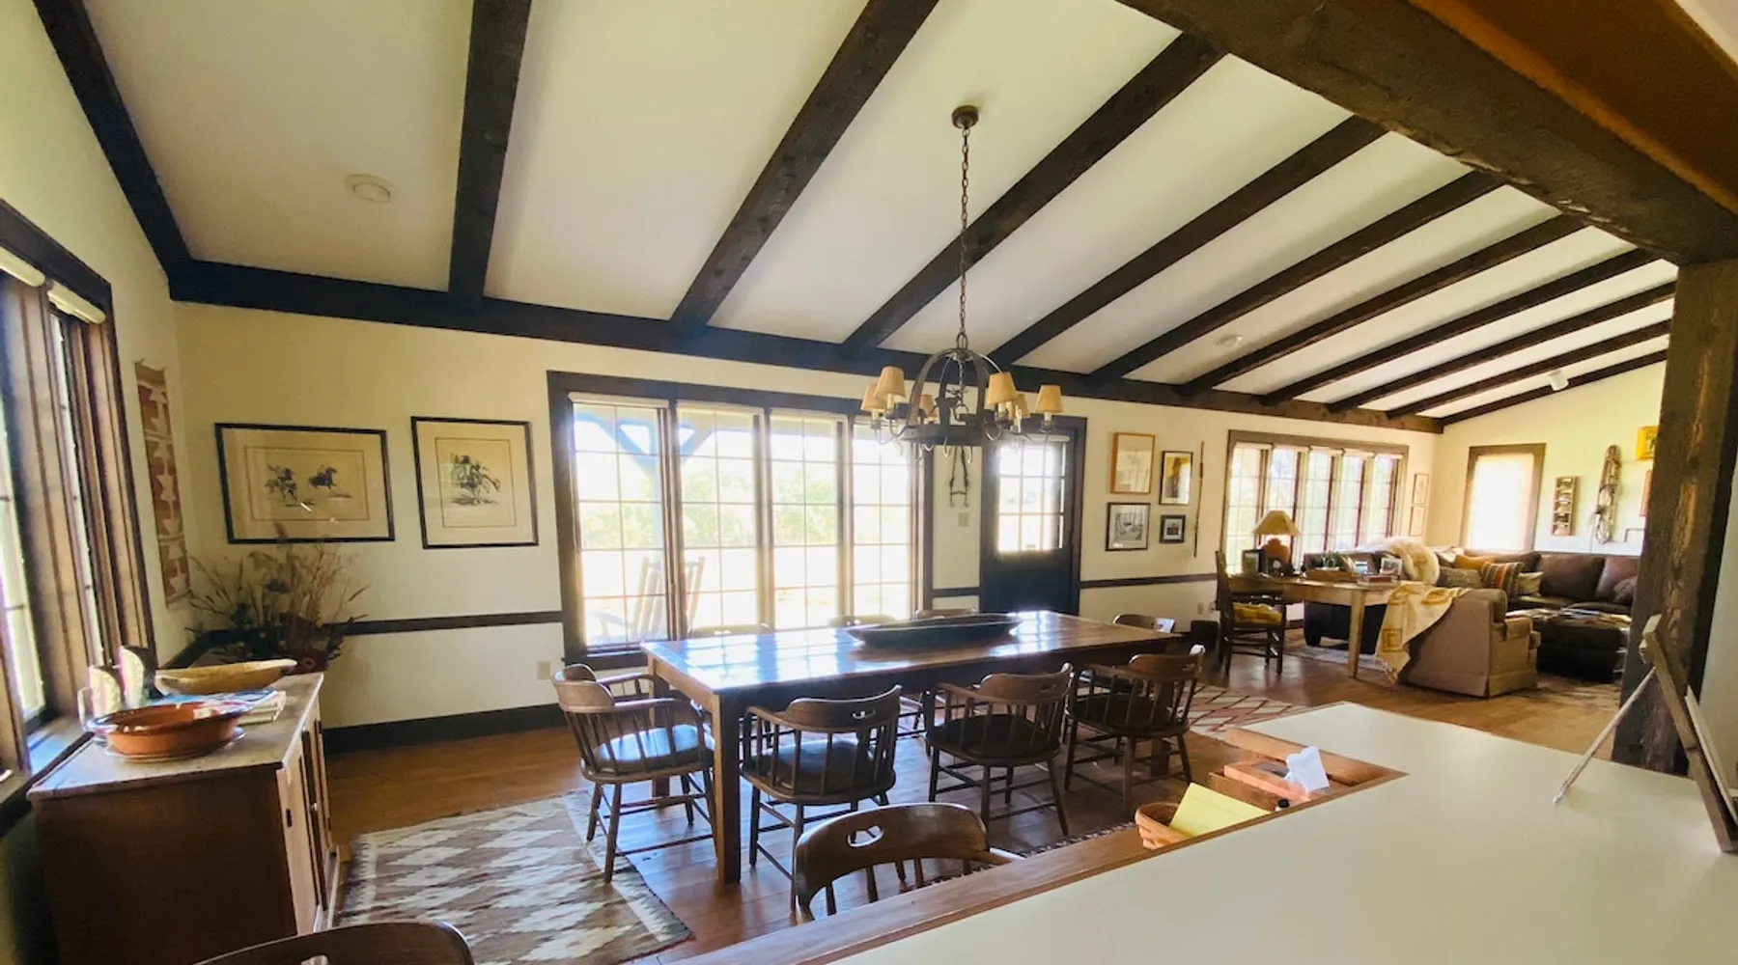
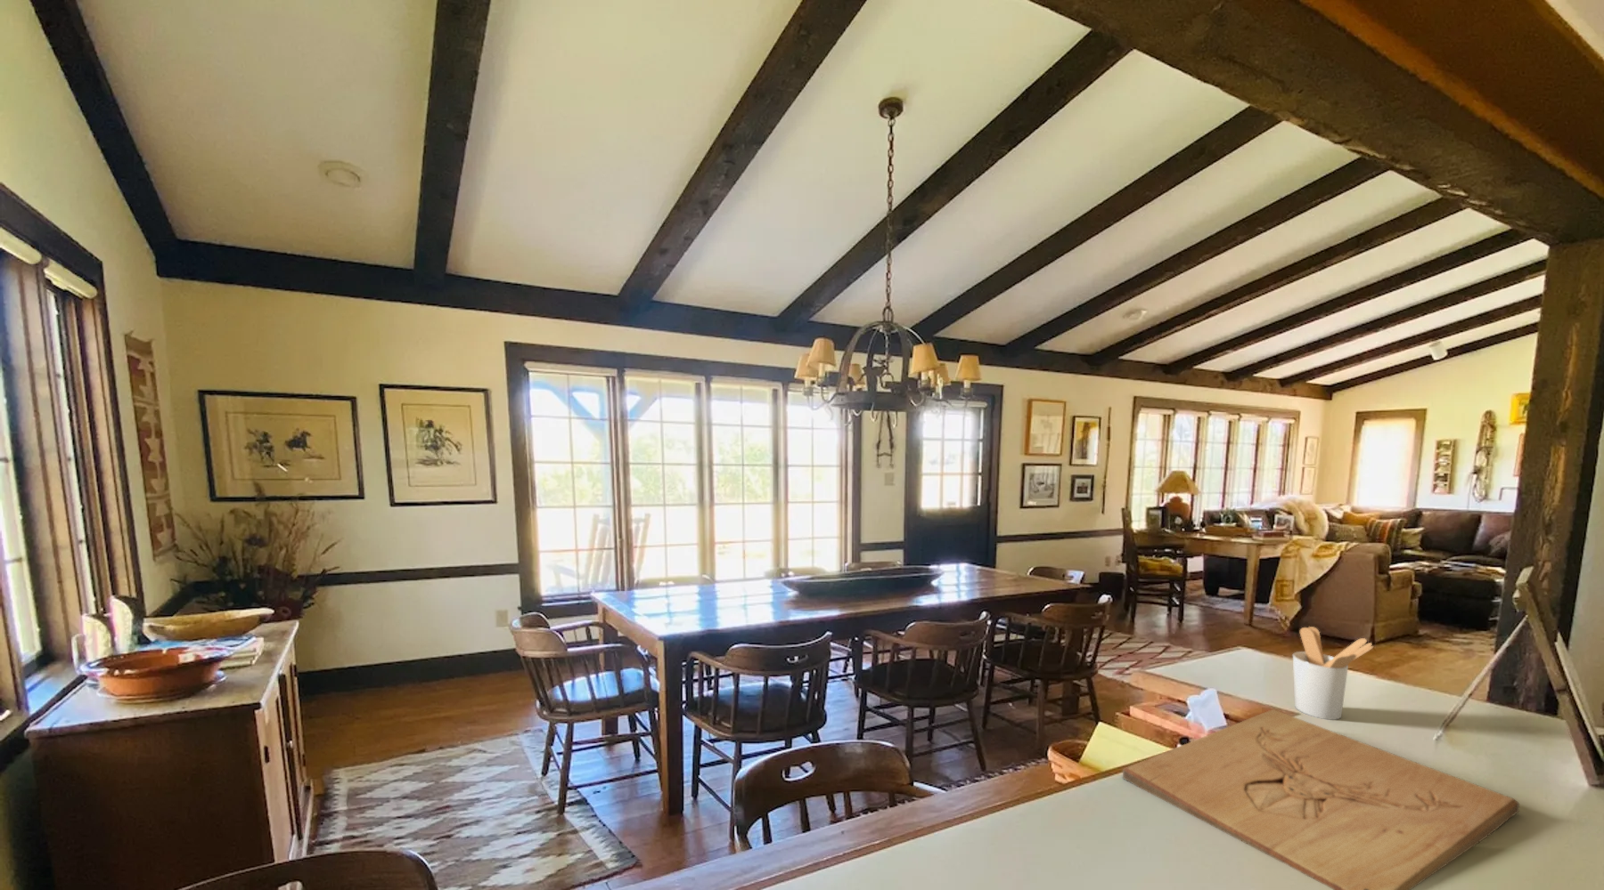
+ utensil holder [1292,626,1375,721]
+ cutting board [1122,708,1521,890]
